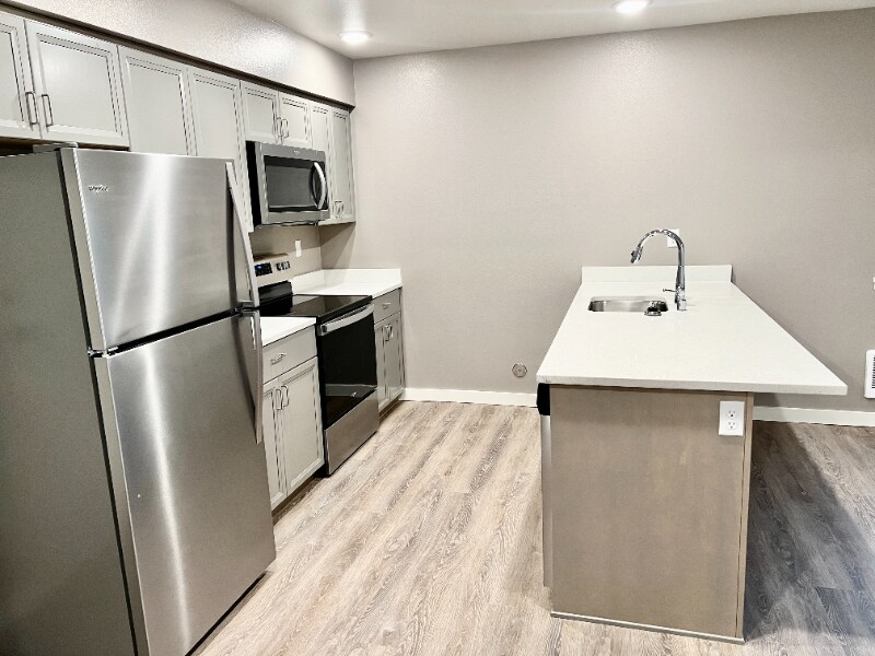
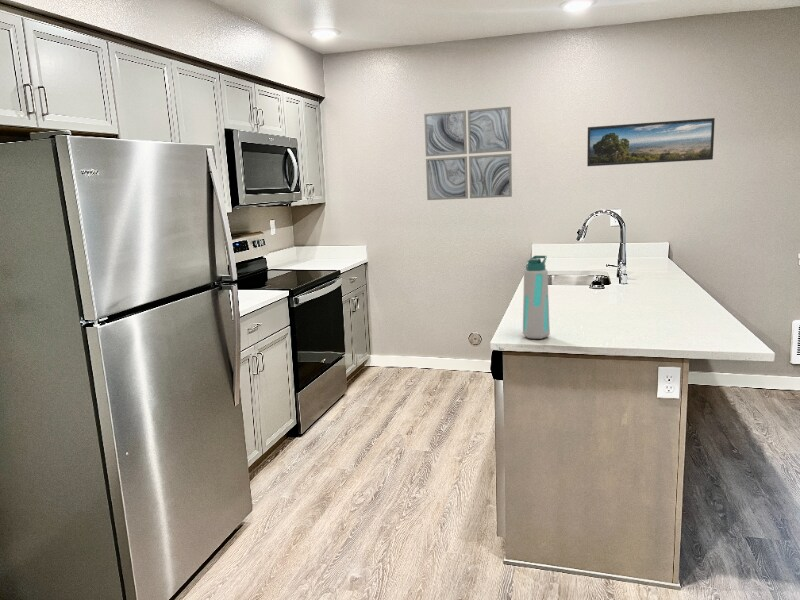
+ water bottle [522,254,551,340]
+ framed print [586,117,716,167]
+ wall art [423,106,513,201]
